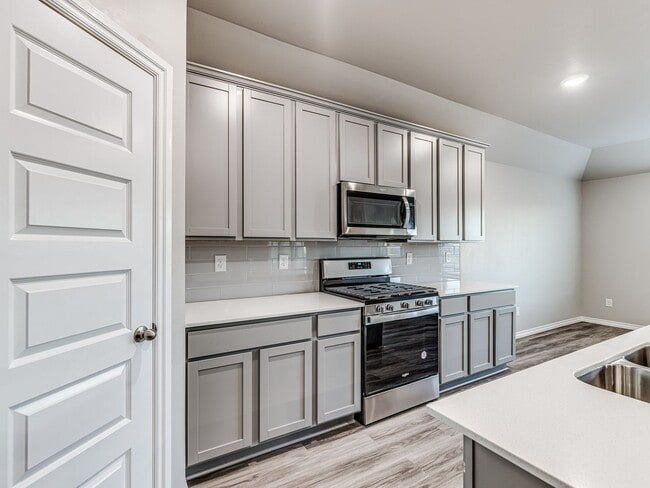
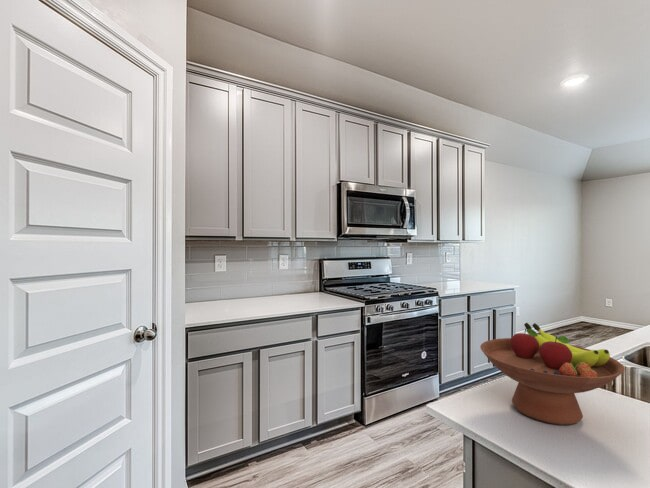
+ fruit bowl [479,322,625,426]
